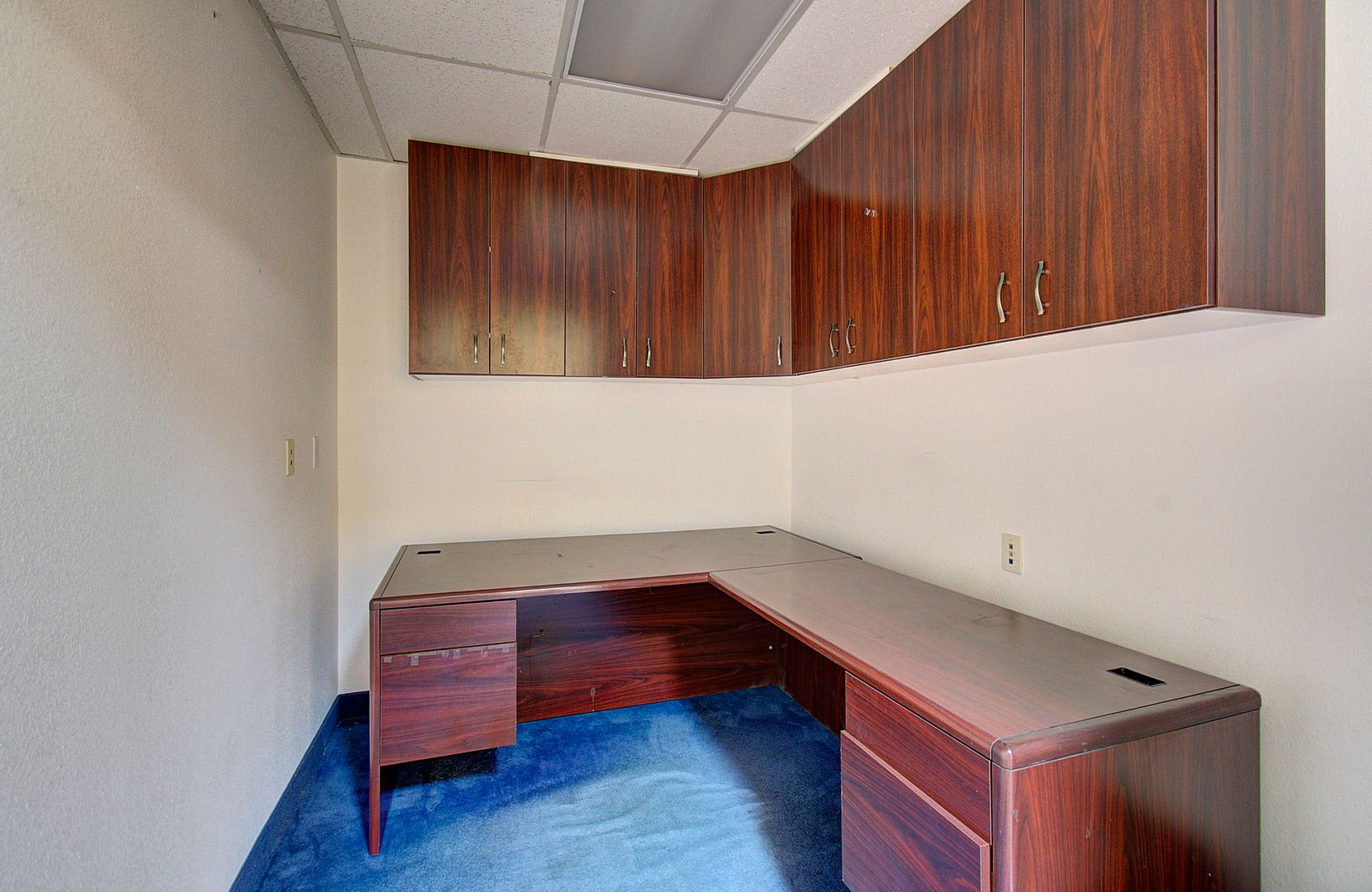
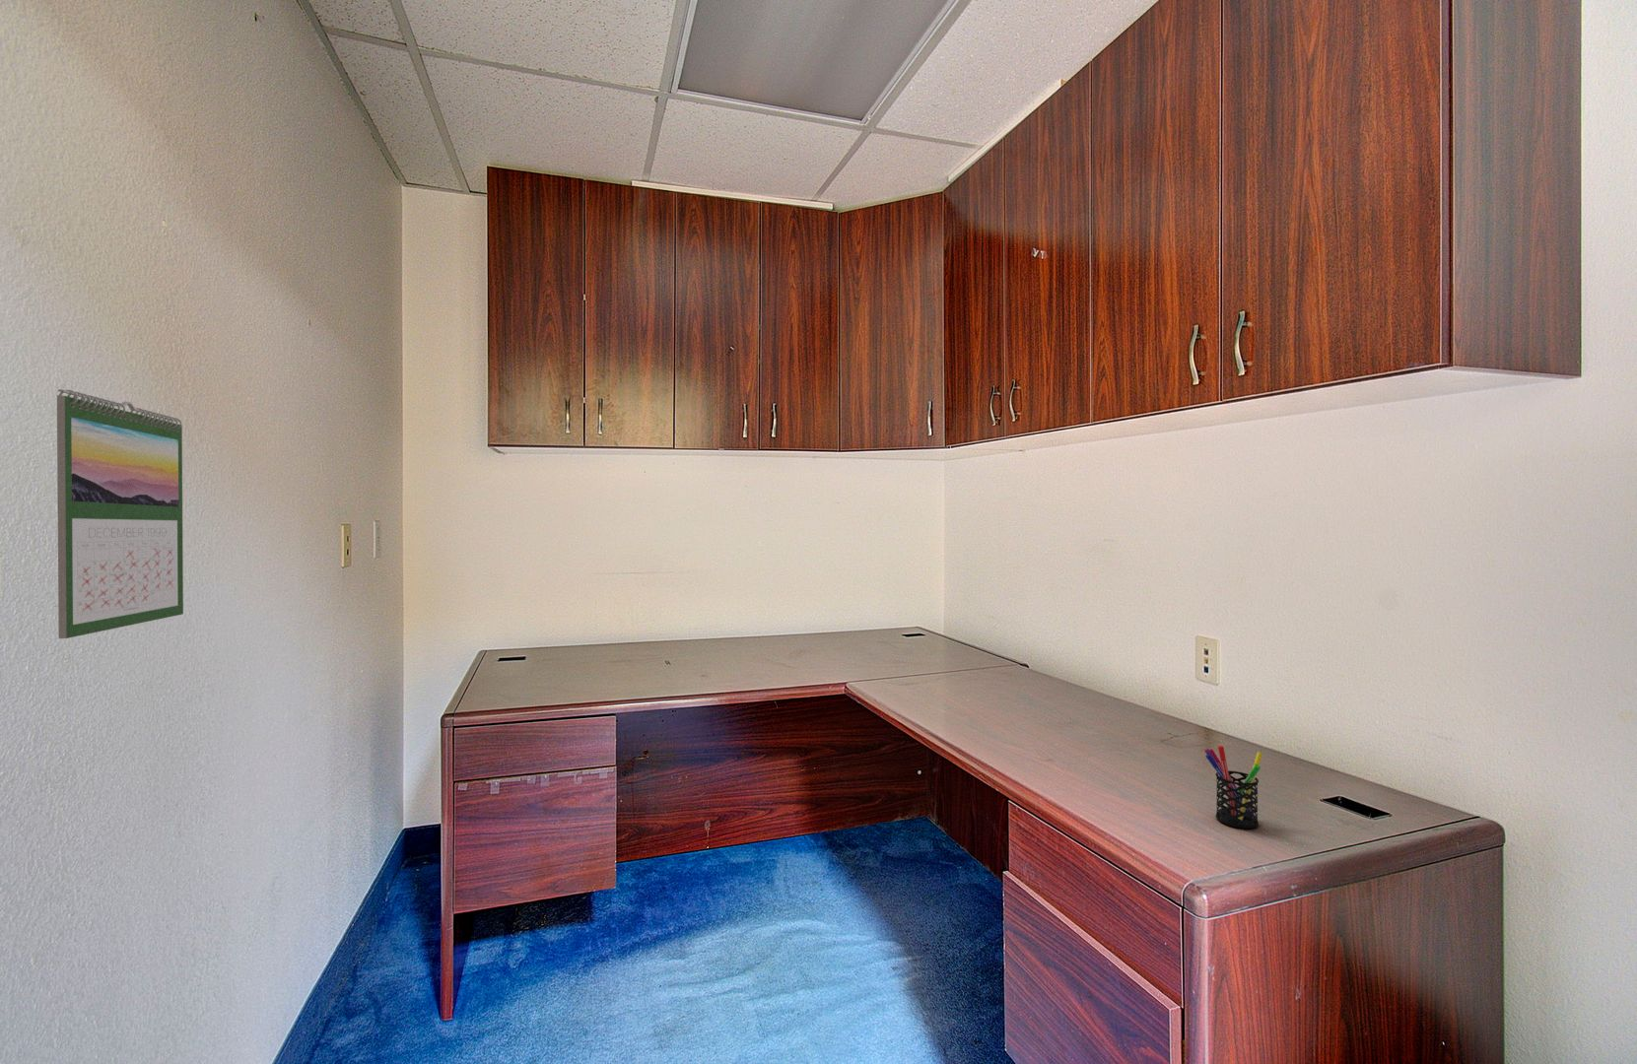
+ pen holder [1204,744,1264,829]
+ calendar [56,388,184,639]
